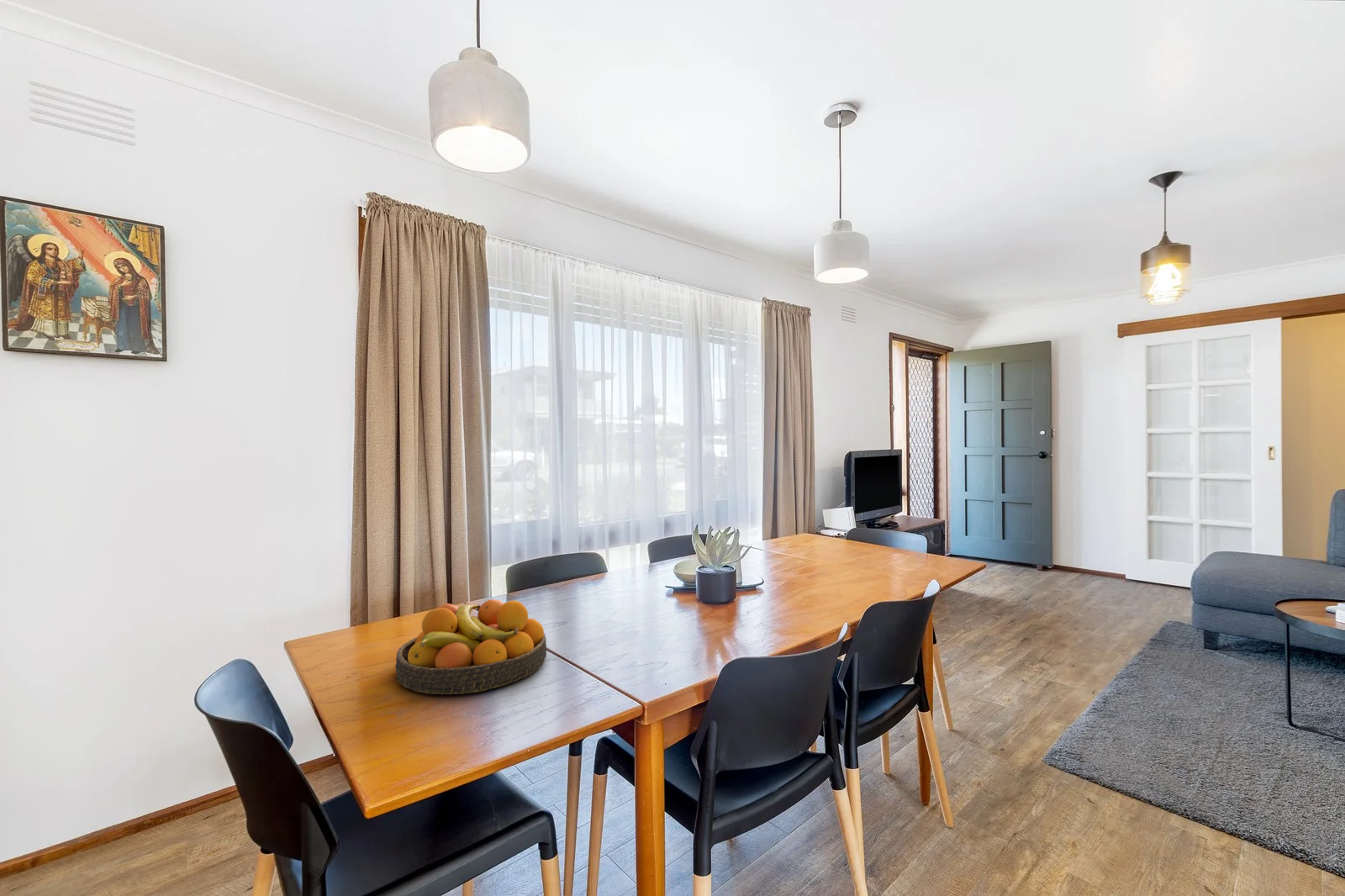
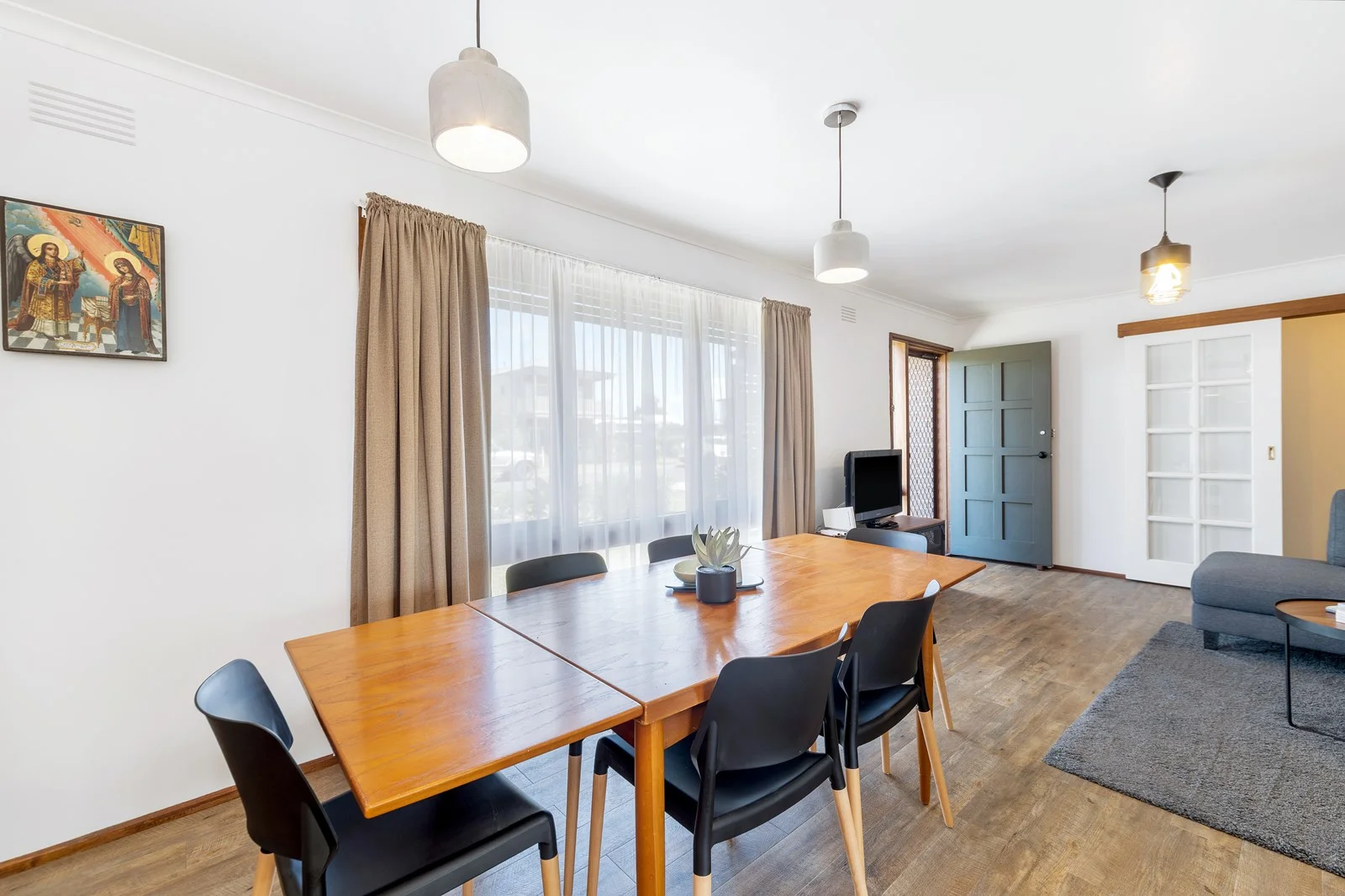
- fruit bowl [395,598,548,695]
